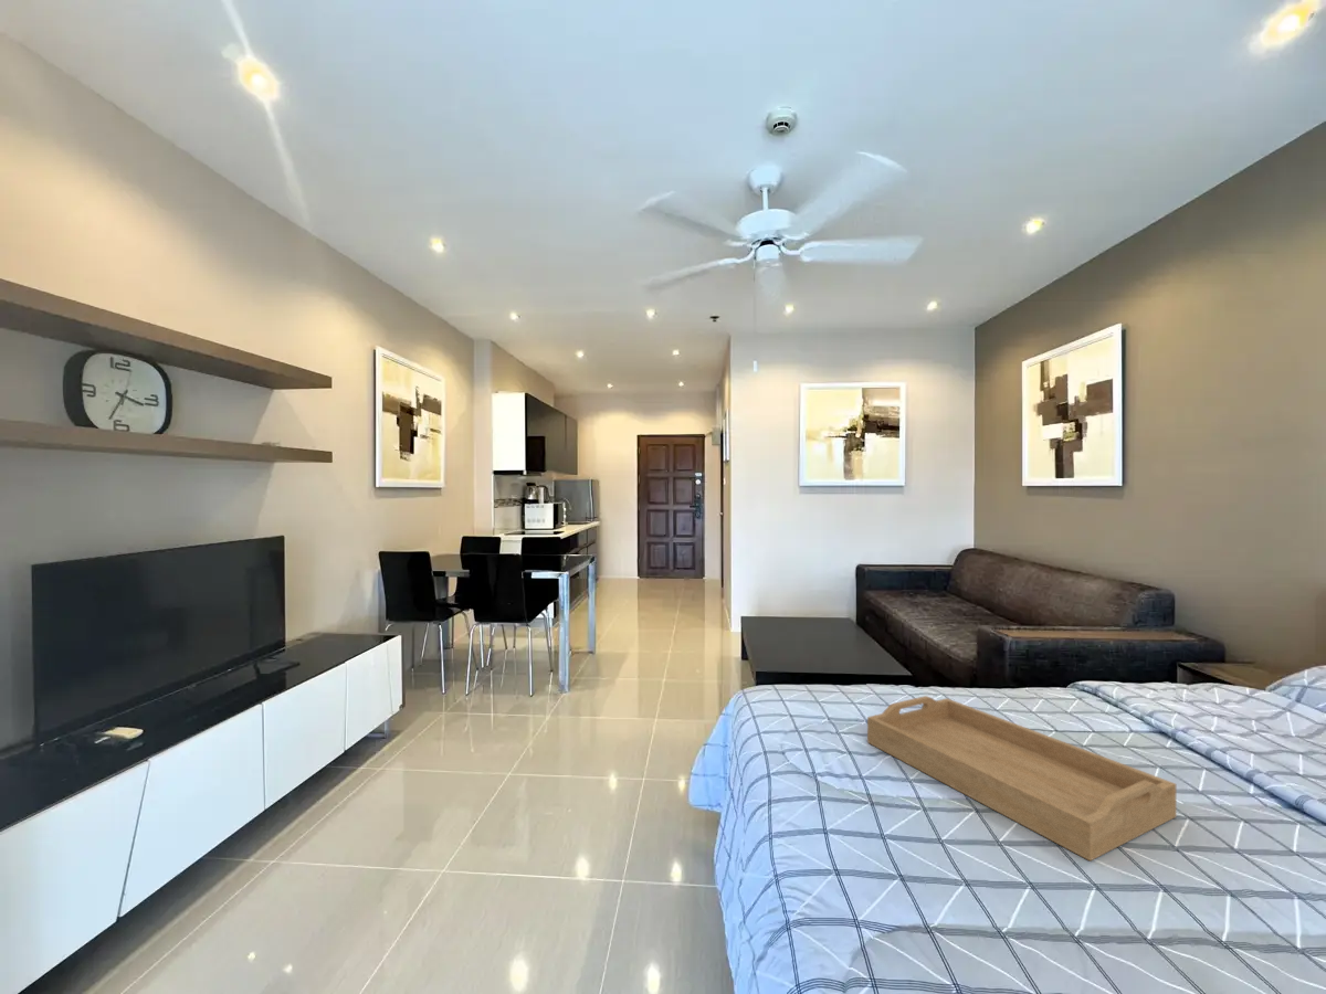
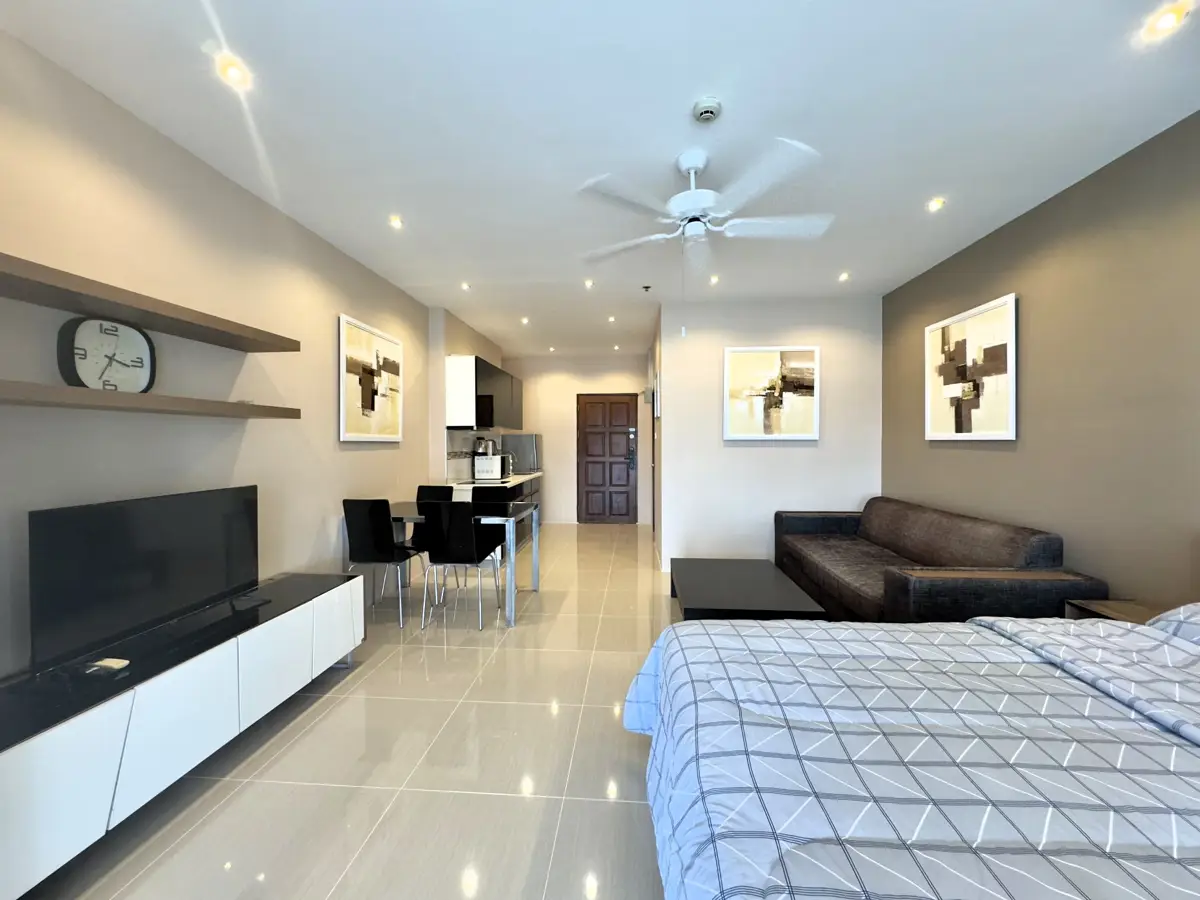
- serving tray [866,695,1177,863]
